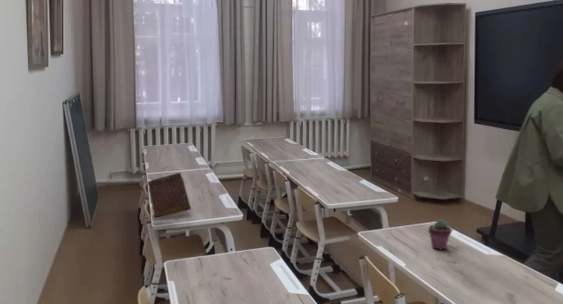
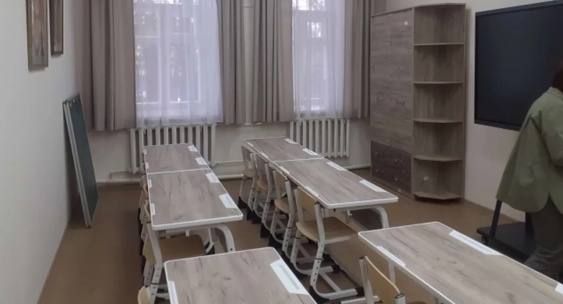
- diary [147,172,192,219]
- potted succulent [428,218,452,251]
